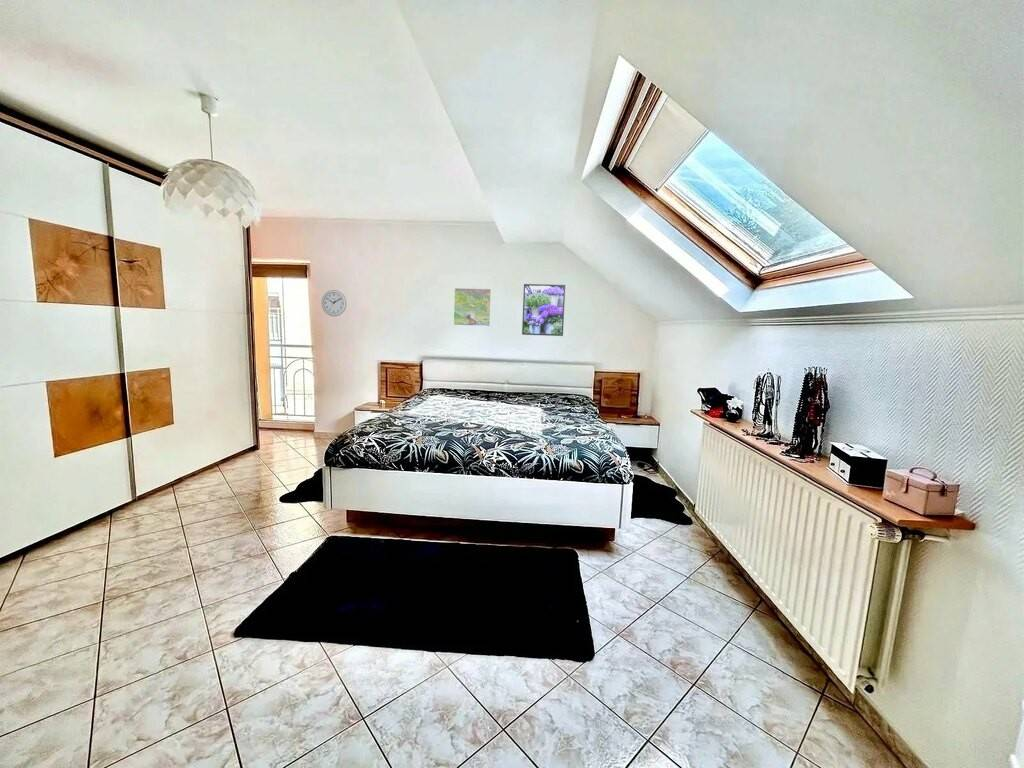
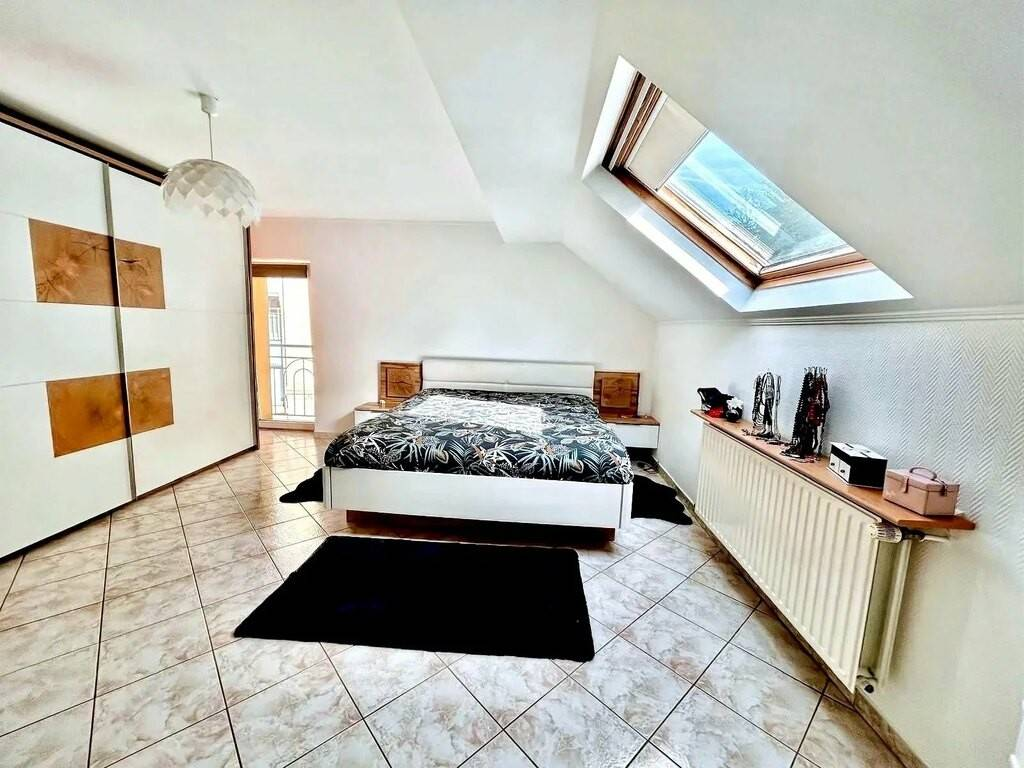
- wall clock [321,289,348,317]
- topographical map [453,287,492,327]
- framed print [521,283,566,337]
